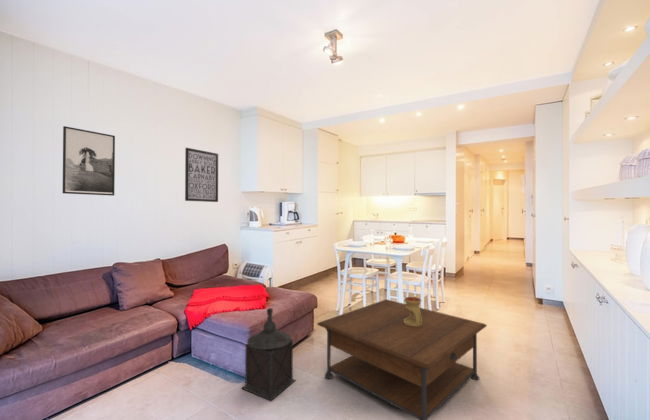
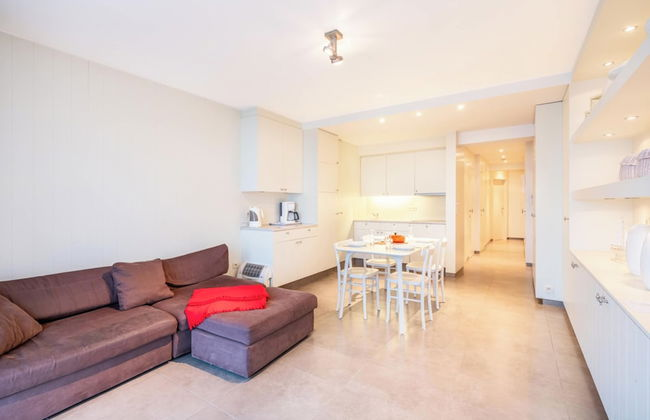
- wall art [184,147,219,203]
- coffee table [316,298,488,420]
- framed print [62,125,116,197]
- lantern [241,307,297,401]
- oil burner [403,296,422,326]
